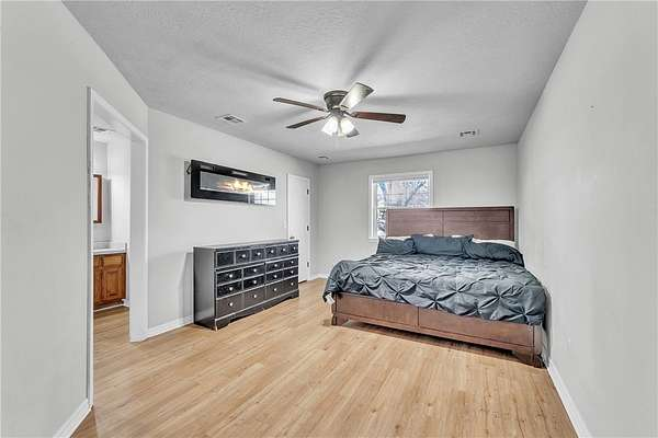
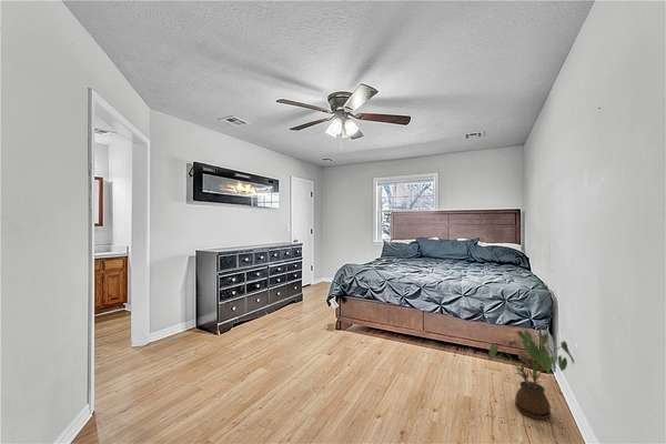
+ house plant [488,330,575,421]
